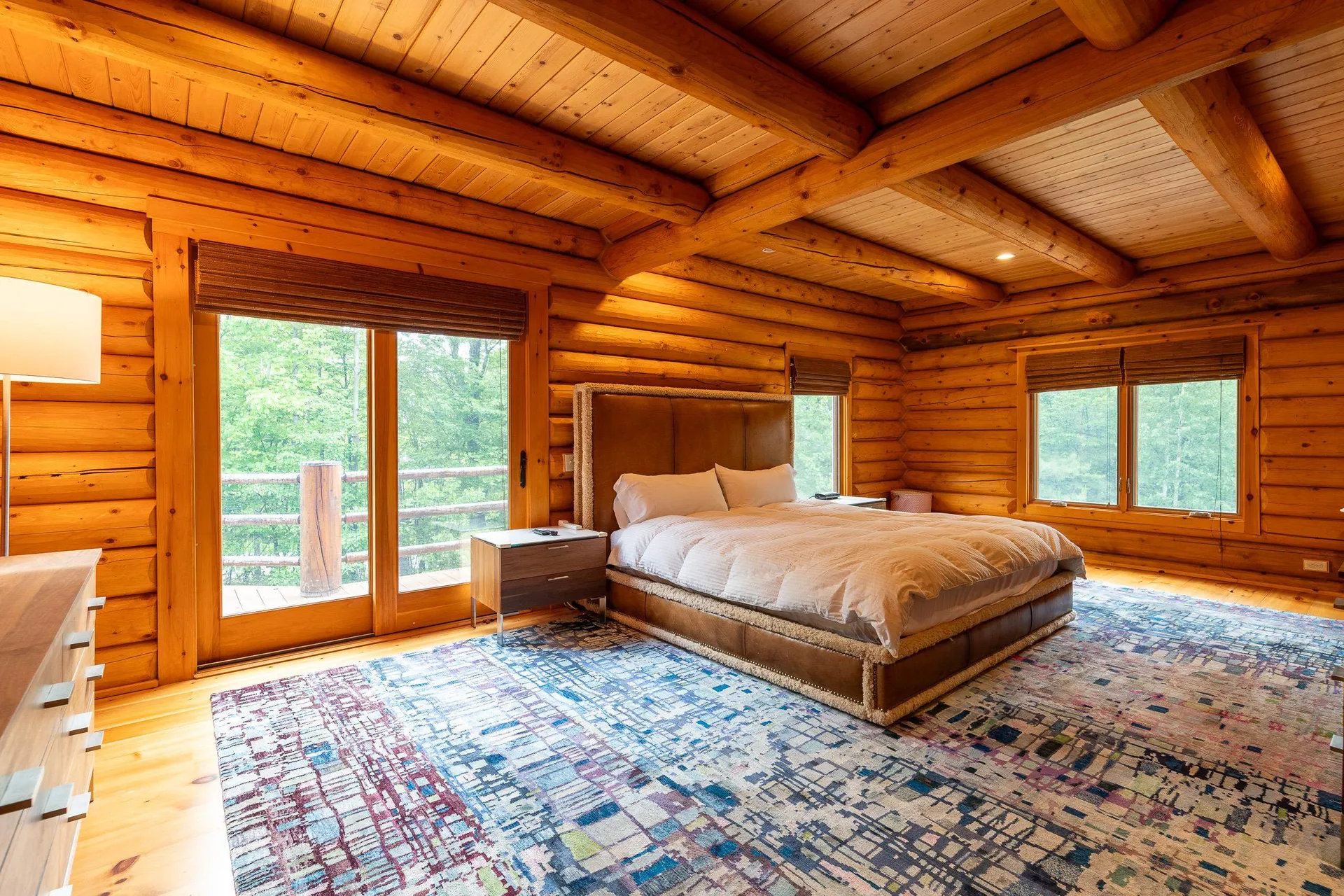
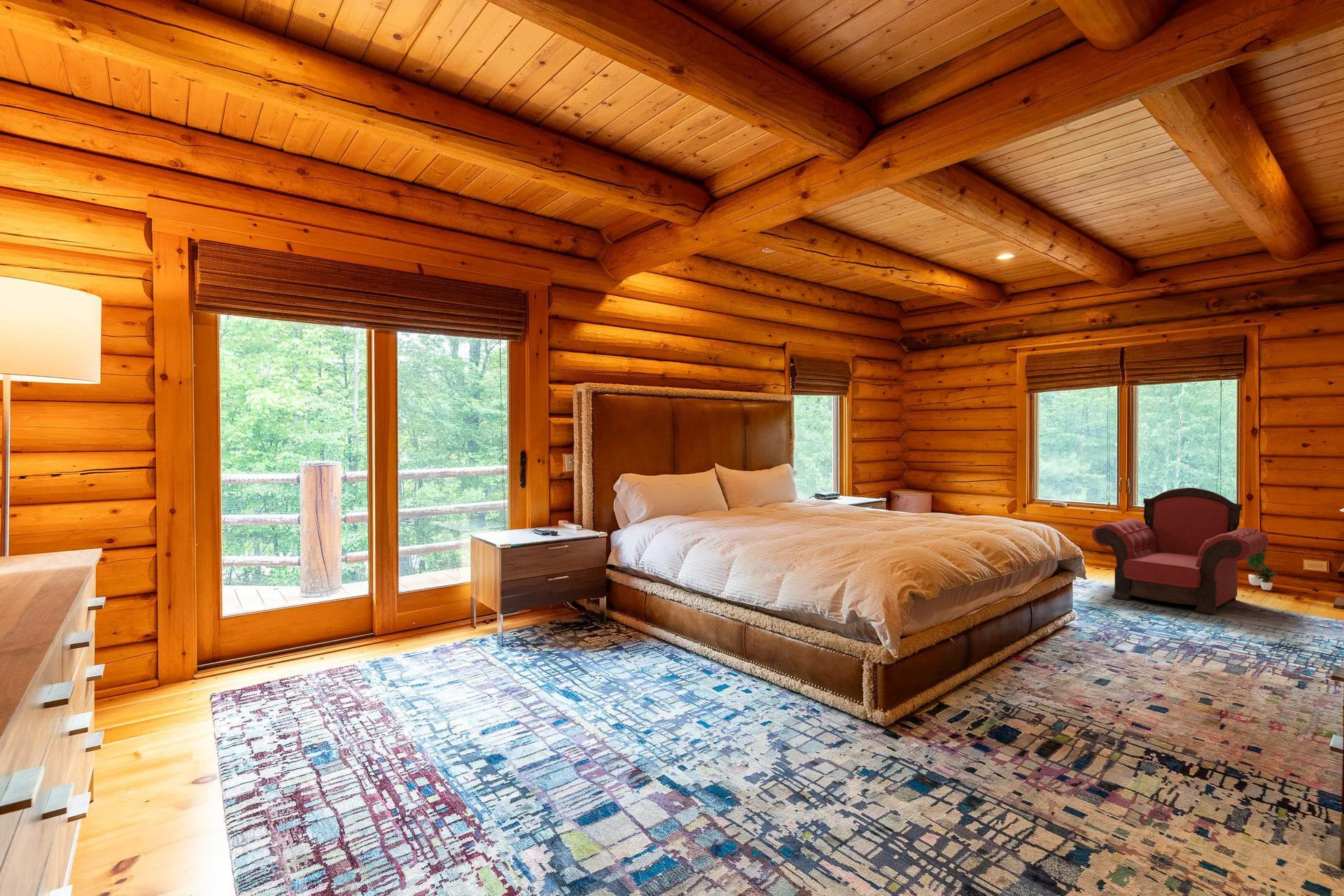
+ armchair [1091,487,1269,615]
+ potted plant [1246,547,1278,591]
